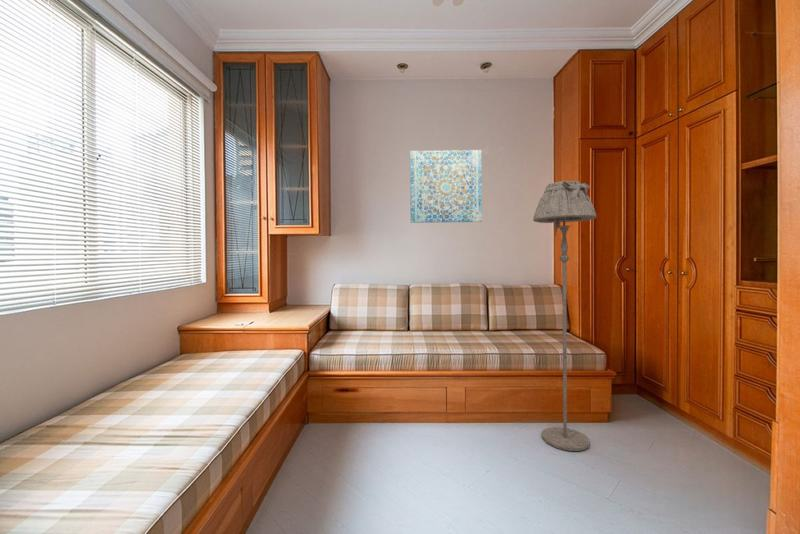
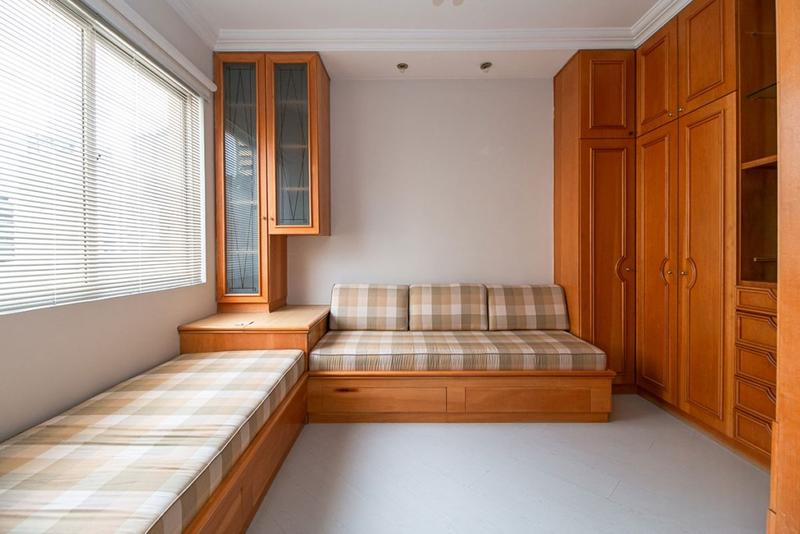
- floor lamp [532,180,598,452]
- wall art [409,149,483,224]
